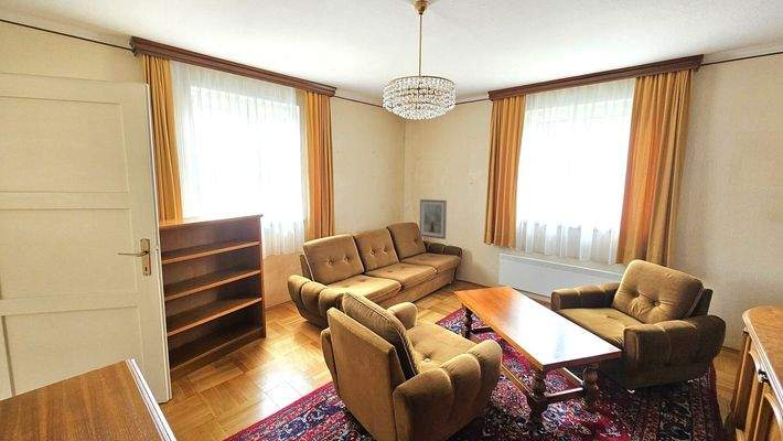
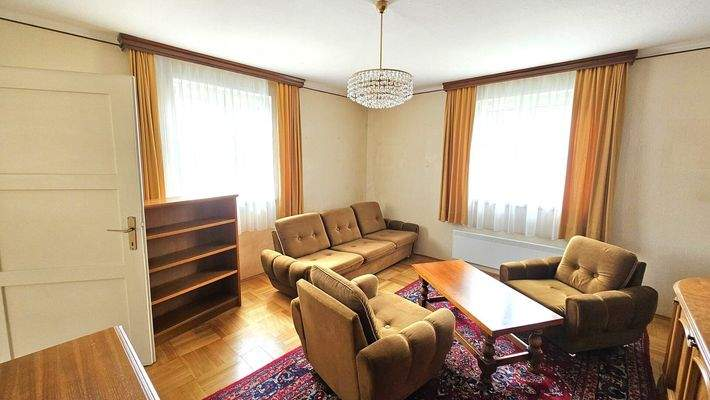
- picture frame [419,198,448,240]
